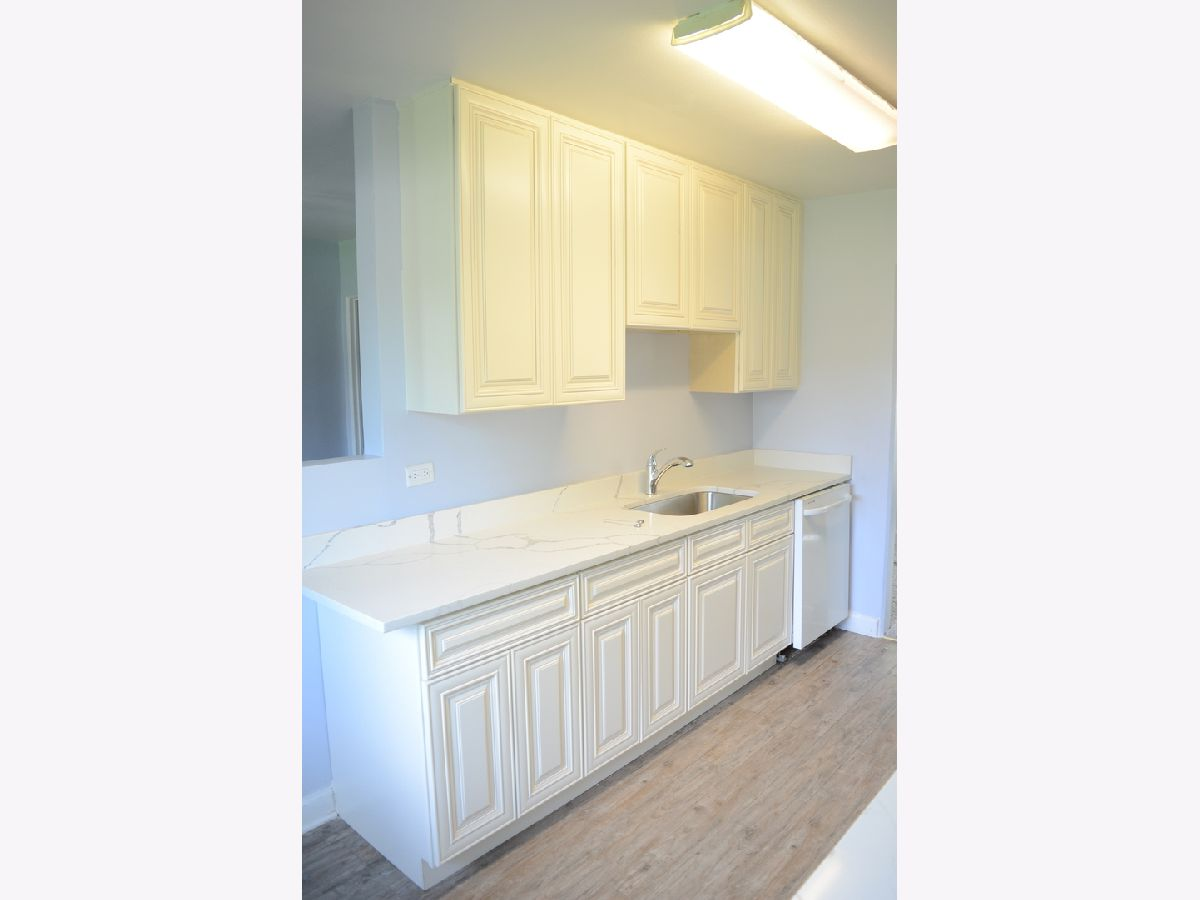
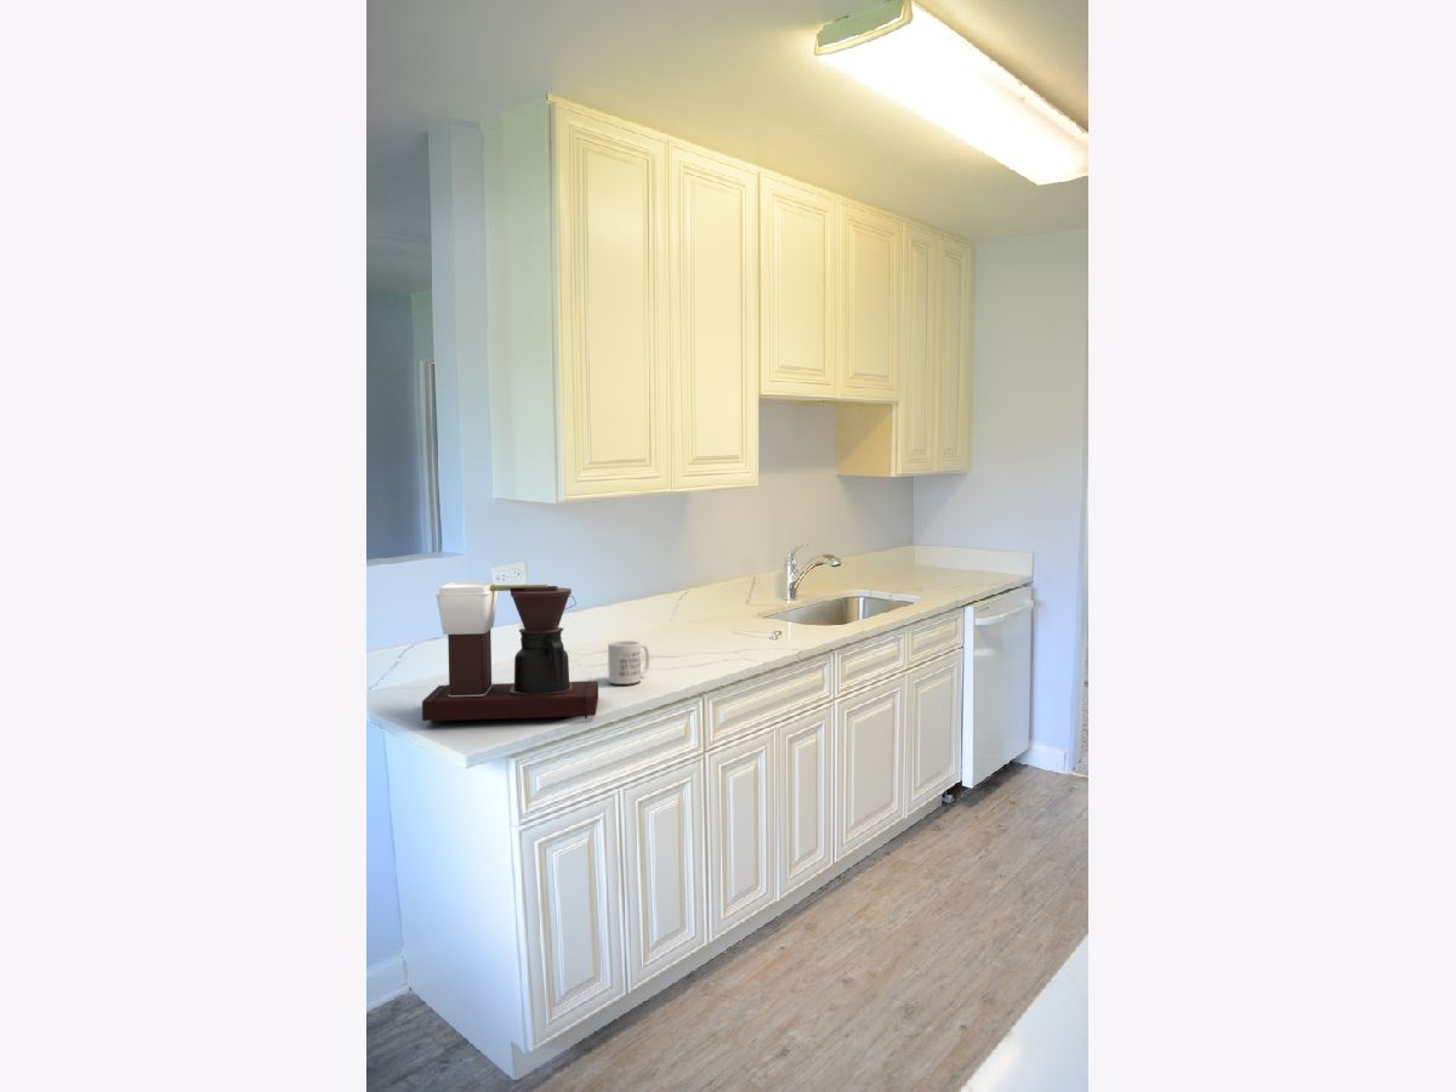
+ coffee maker [421,580,599,724]
+ mug [607,639,650,686]
